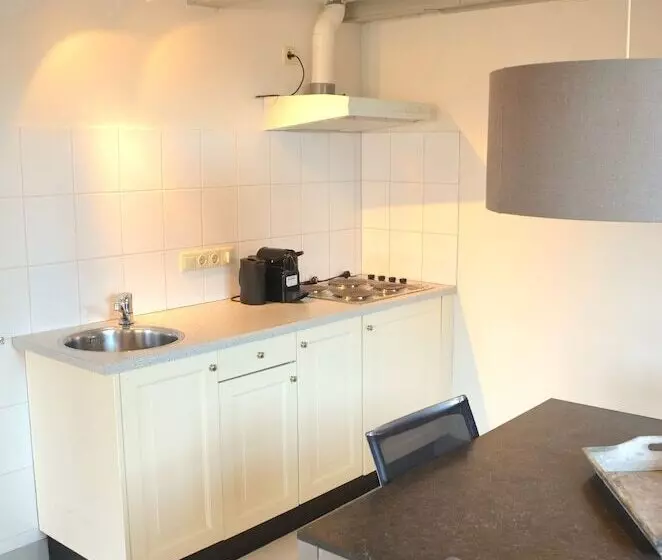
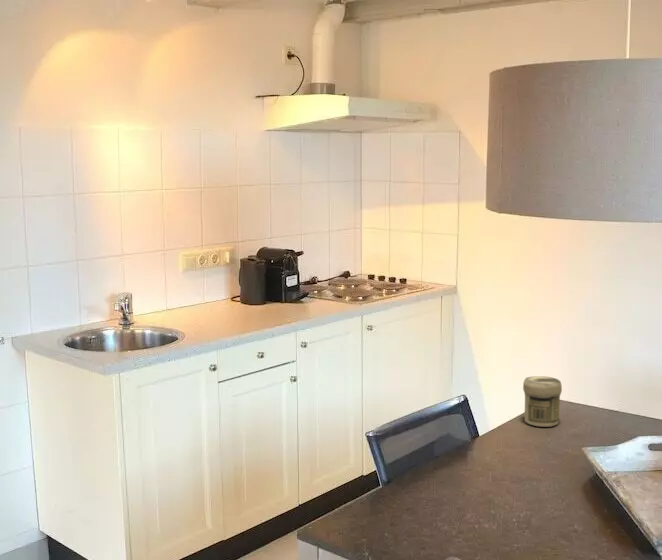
+ jar [522,375,563,428]
